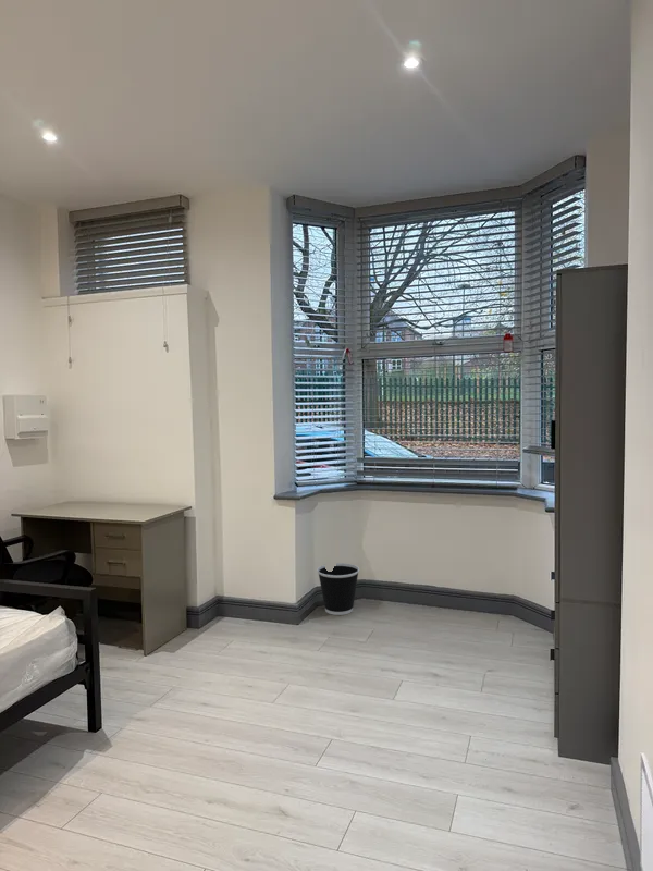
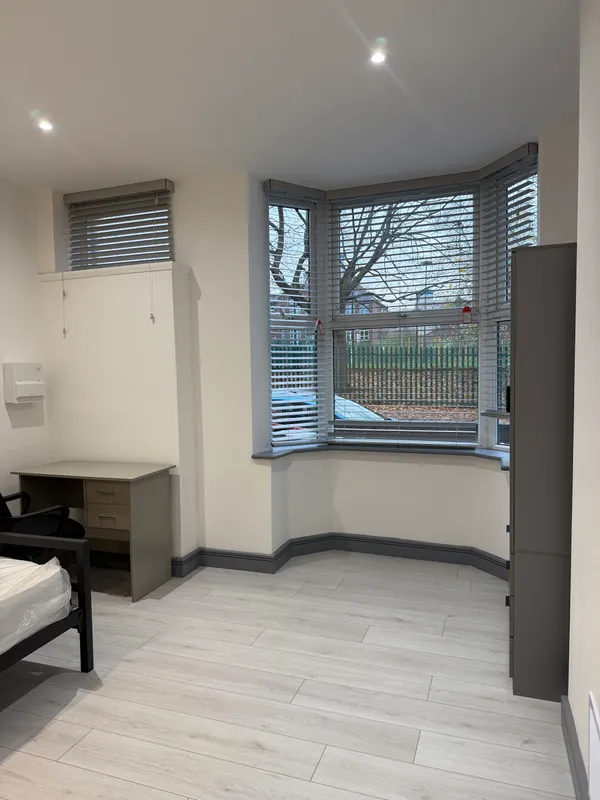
- wastebasket [316,562,360,616]
